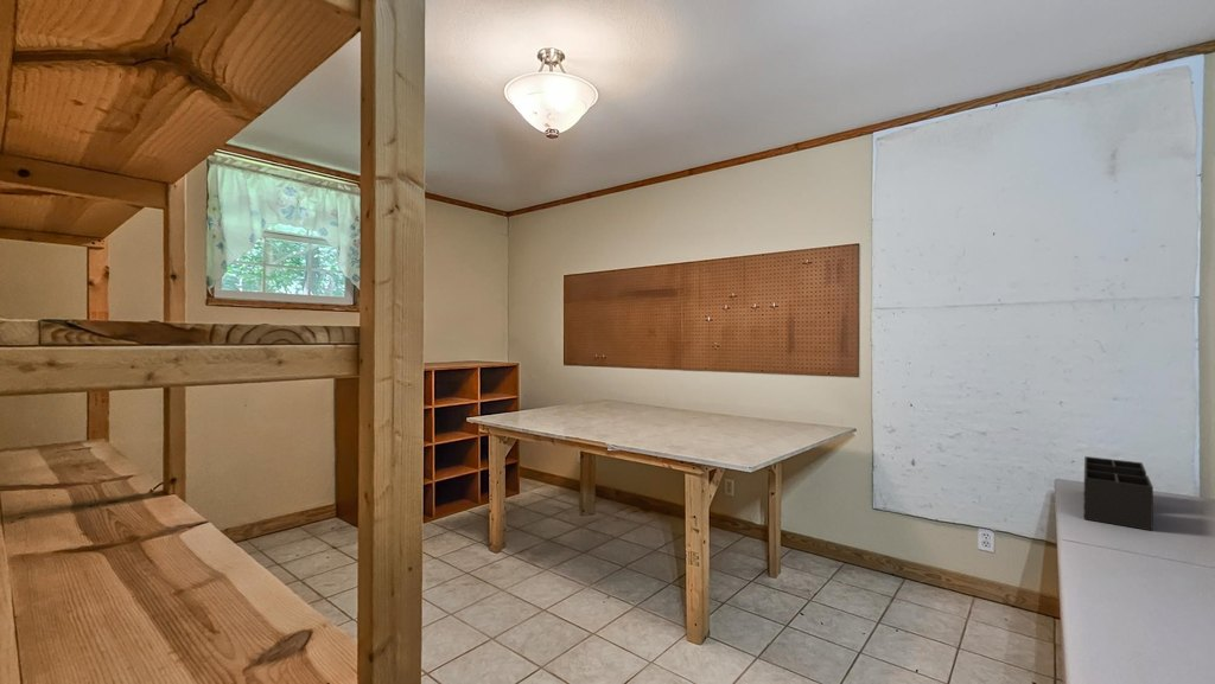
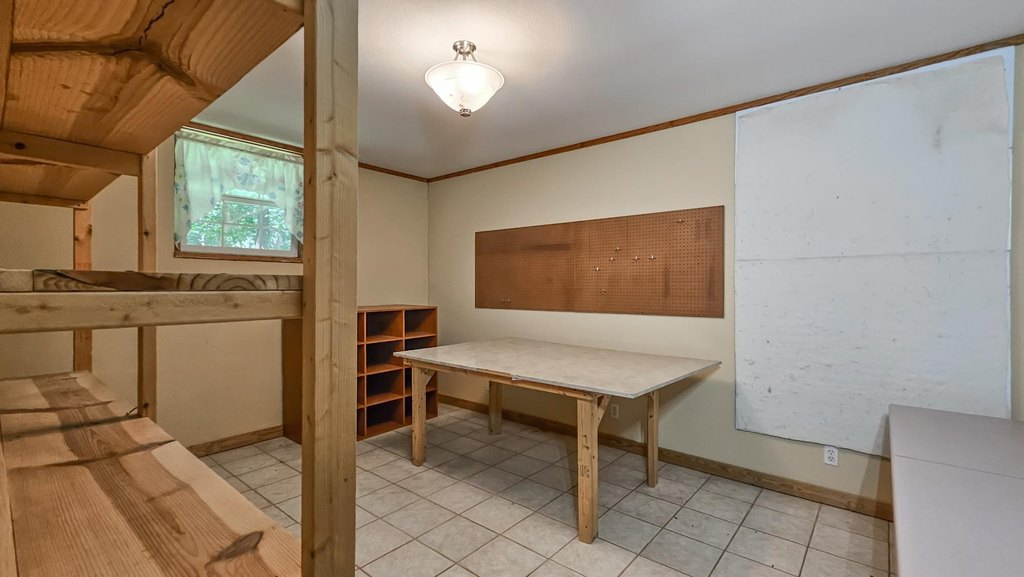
- desk organizer [1083,455,1154,532]
